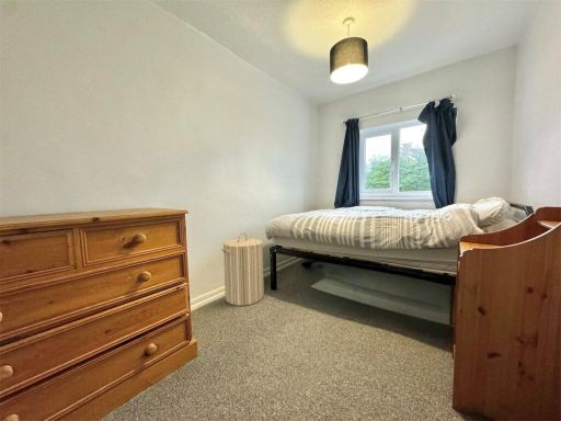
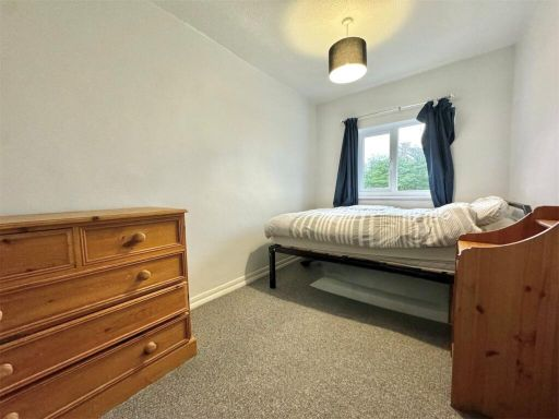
- laundry hamper [221,232,265,307]
